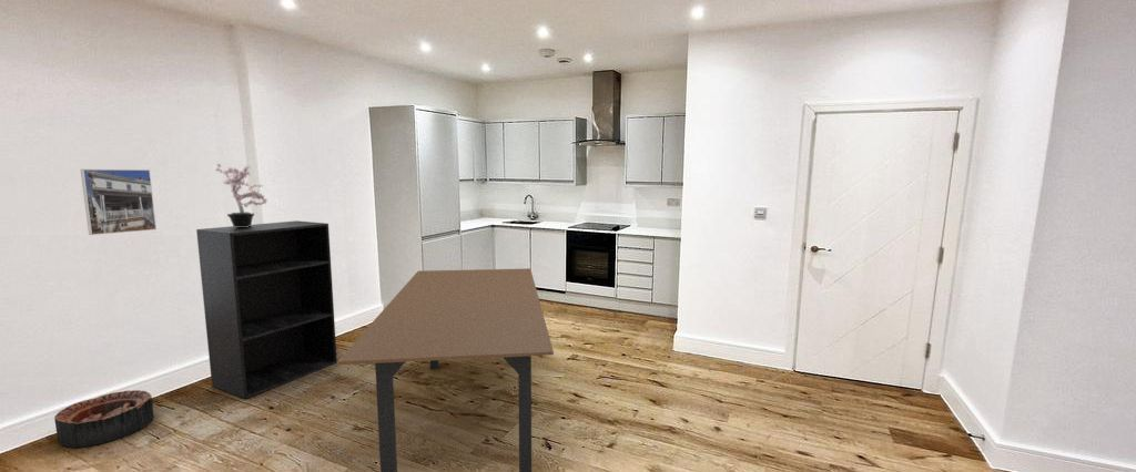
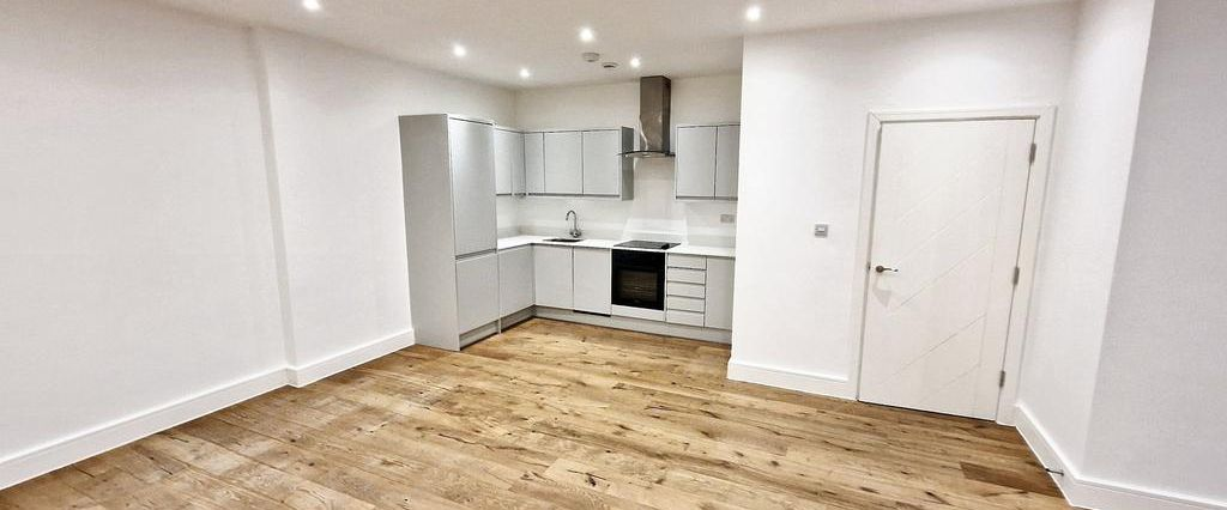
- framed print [80,168,158,236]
- dining table [336,267,555,472]
- basket [53,389,155,449]
- bookshelf [195,219,338,400]
- potted plant [214,163,268,227]
